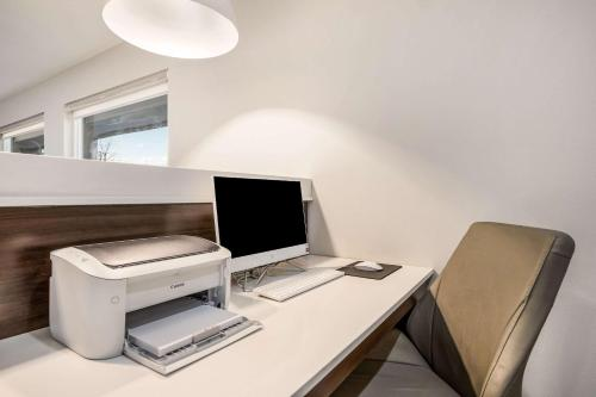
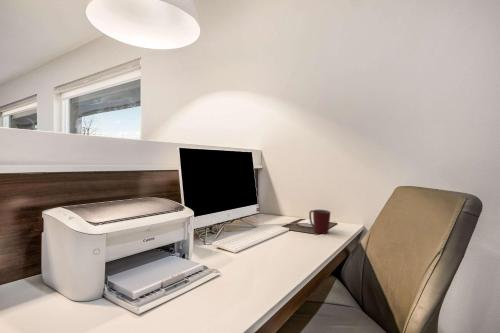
+ mug [308,209,331,235]
